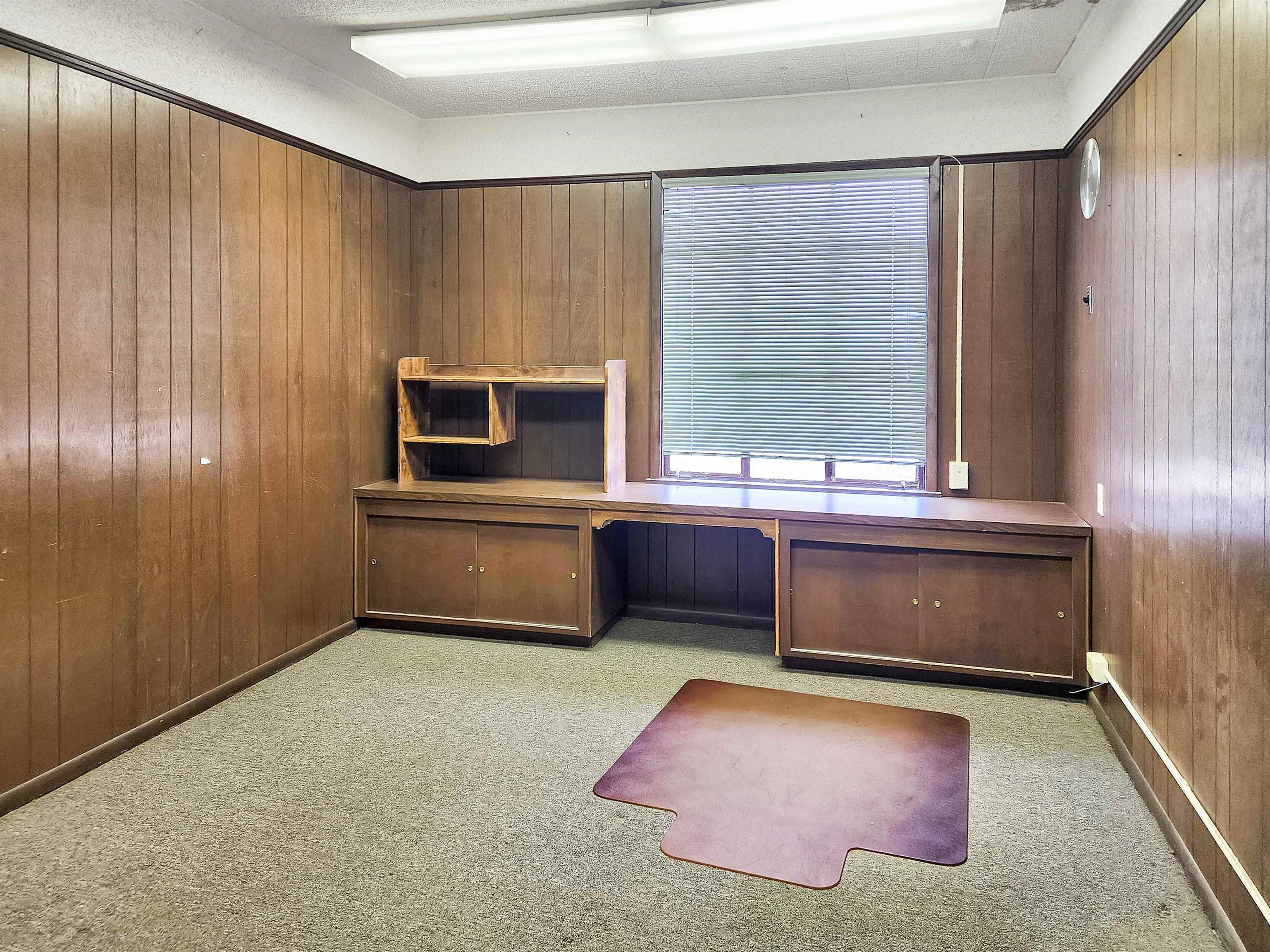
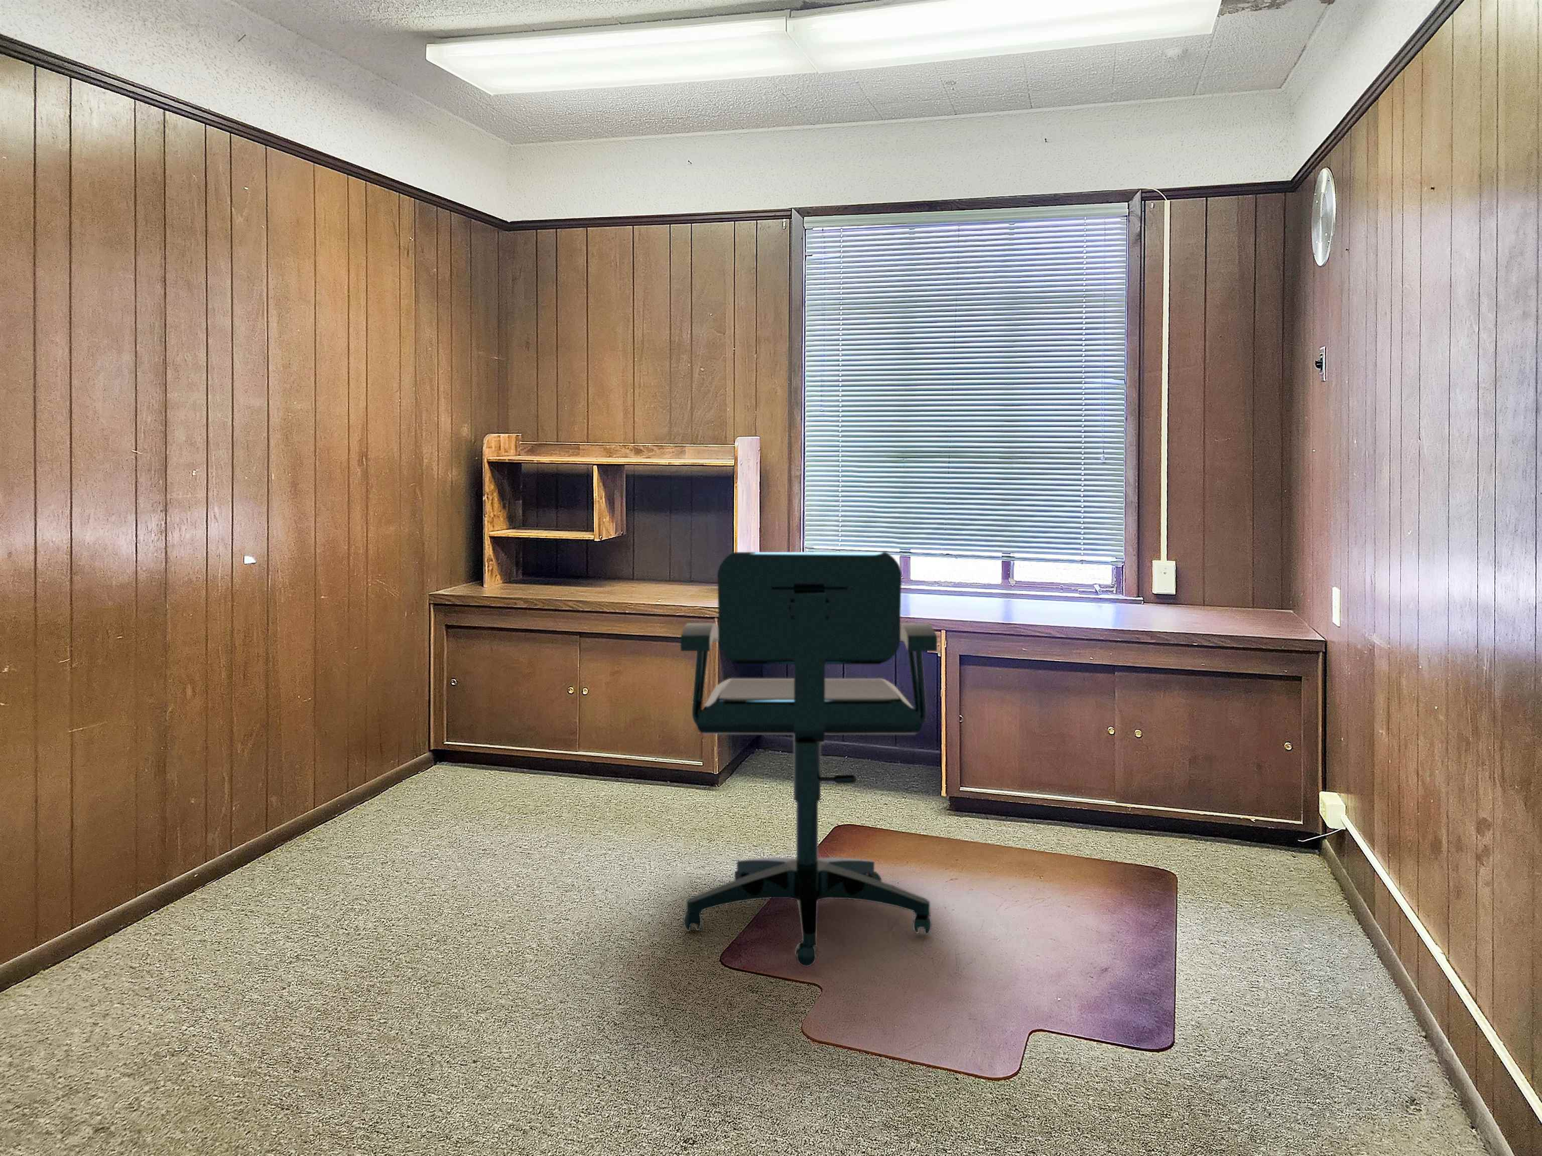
+ office chair [680,551,937,968]
